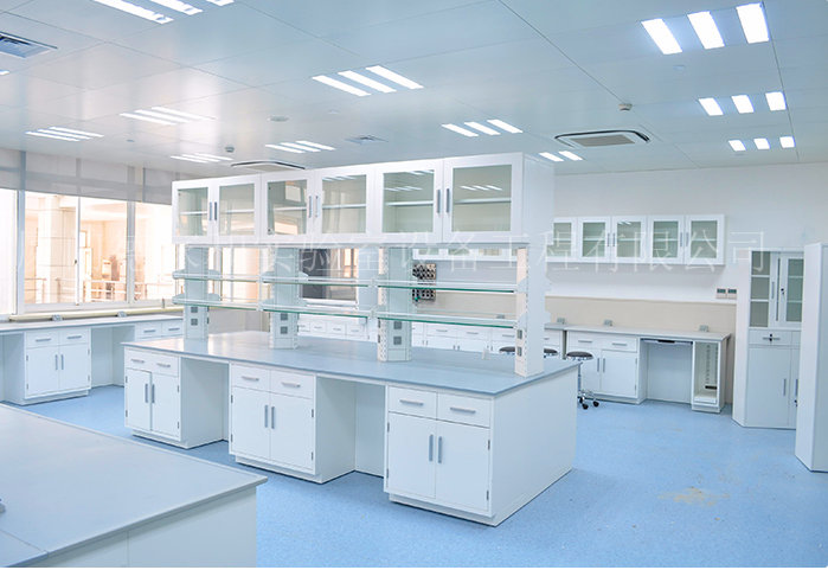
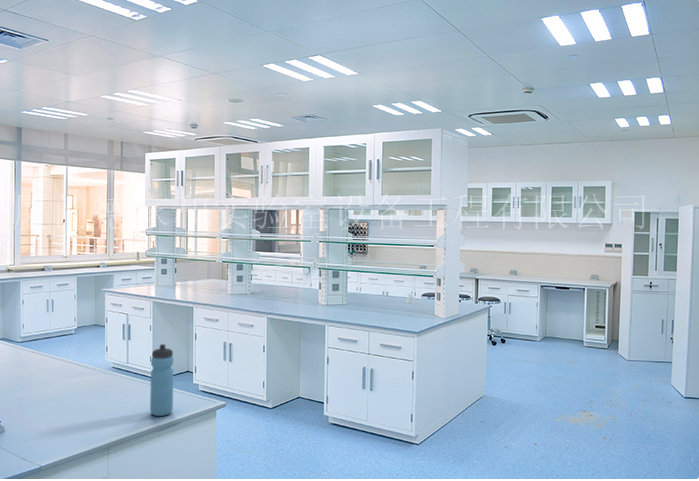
+ water bottle [149,343,174,417]
